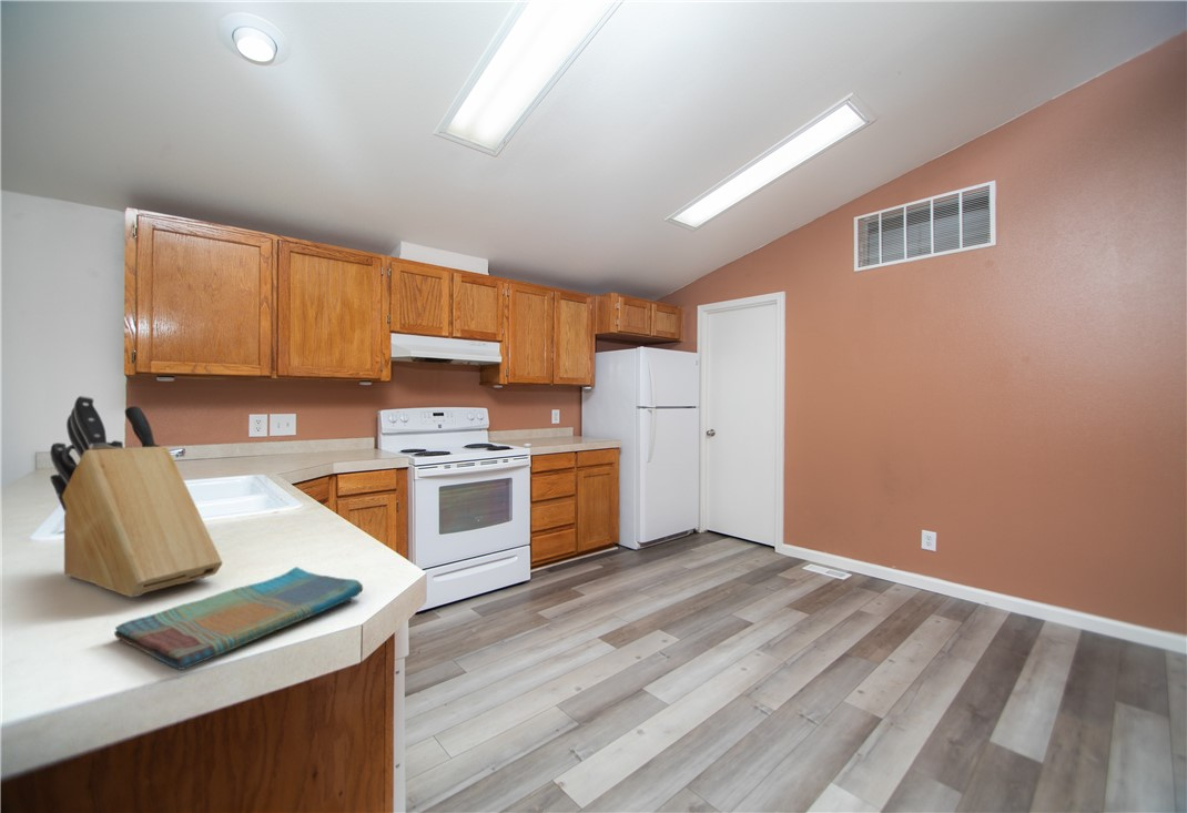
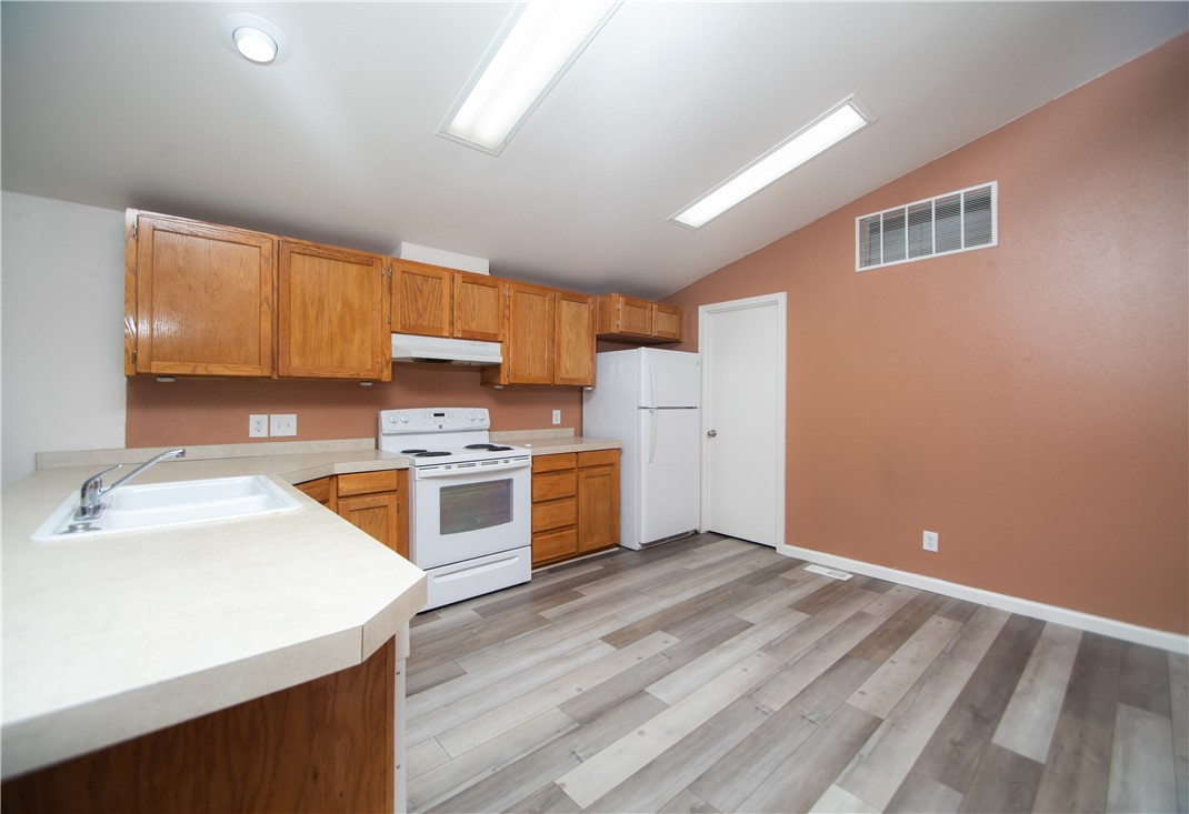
- knife block [49,395,224,598]
- dish towel [113,566,364,671]
